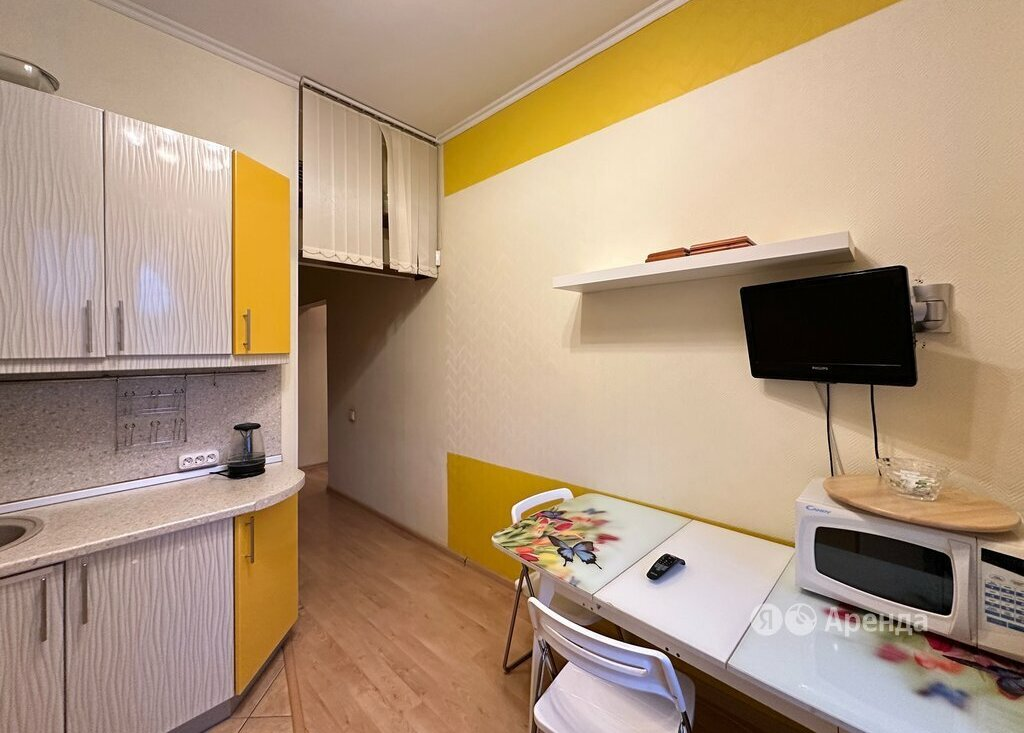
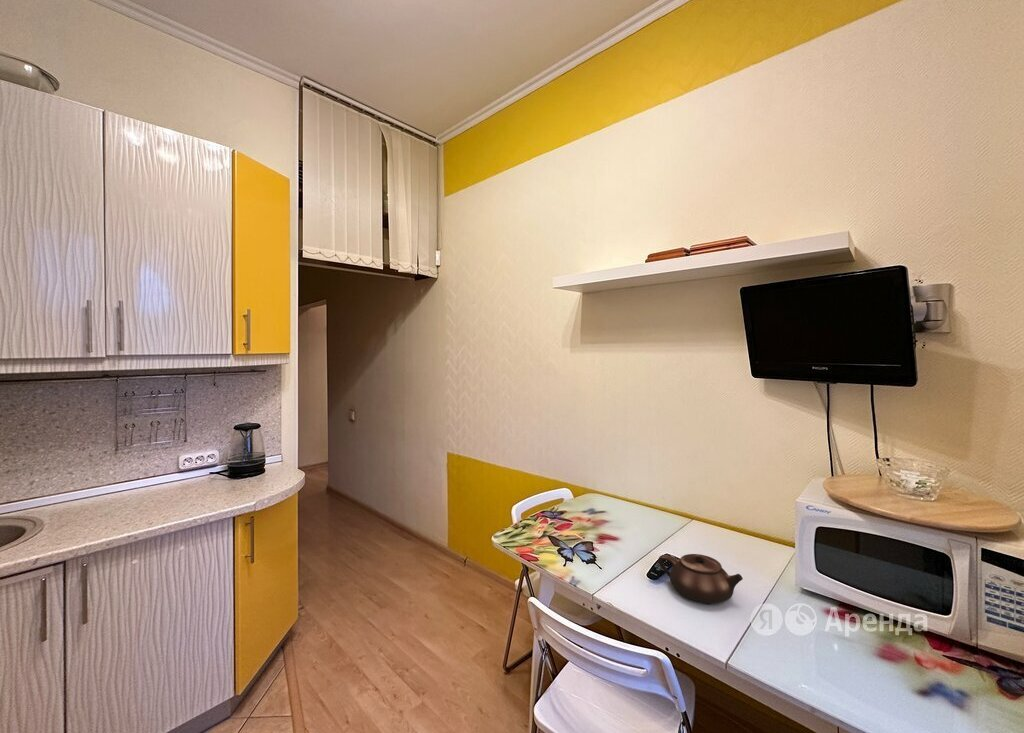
+ teapot [657,553,744,605]
